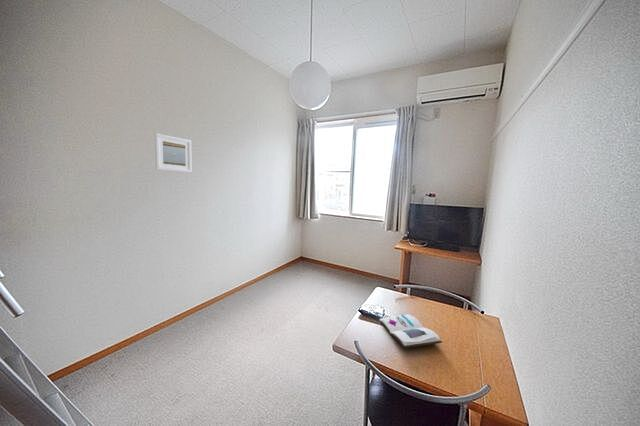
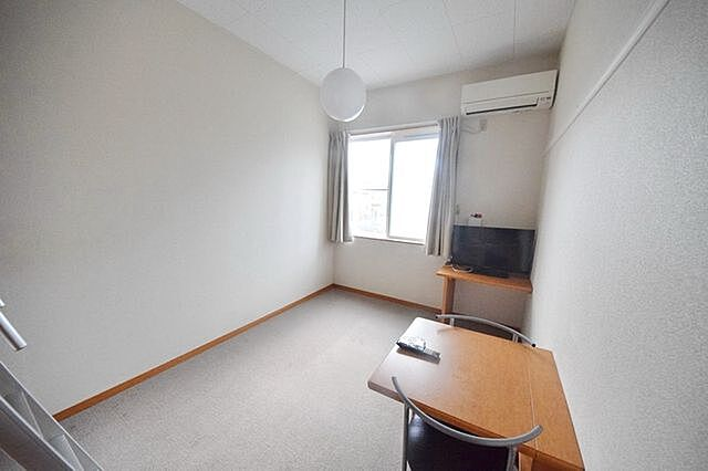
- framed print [154,132,193,173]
- book [379,313,443,349]
